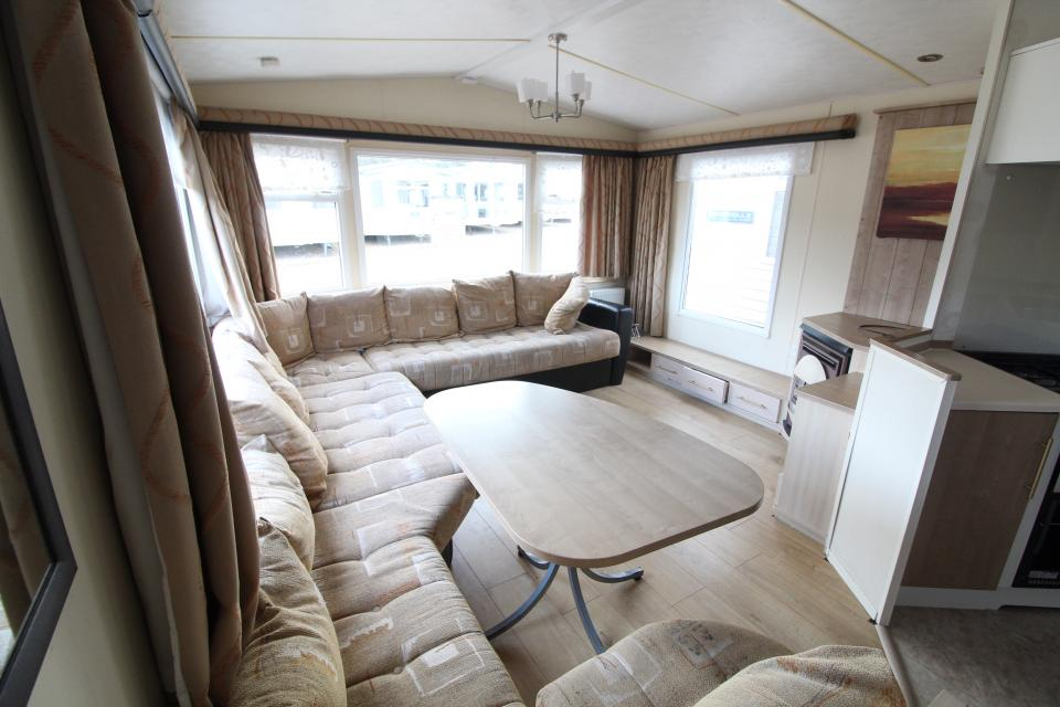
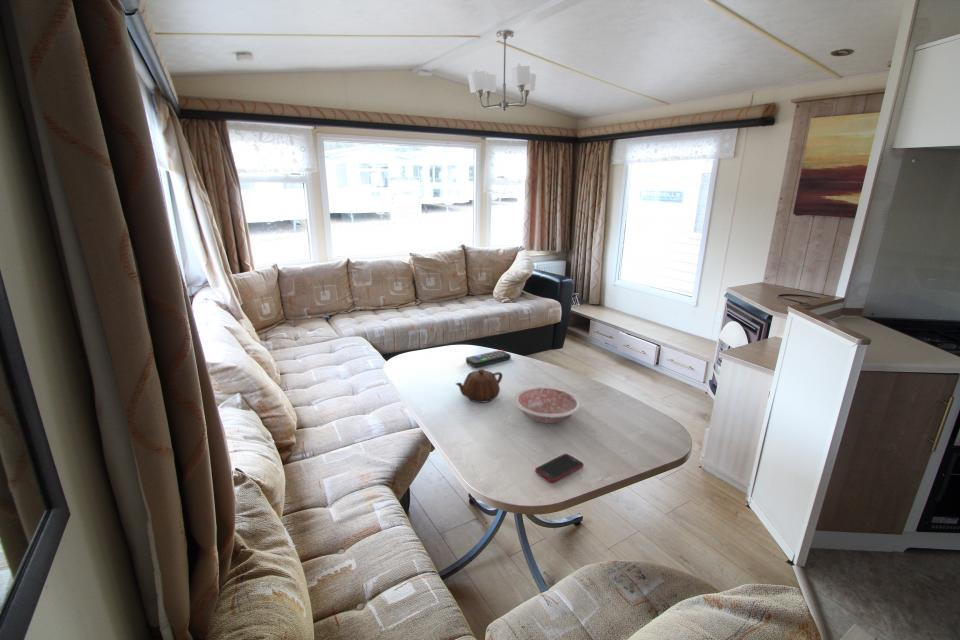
+ remote control [465,349,512,368]
+ bowl [513,386,582,424]
+ cell phone [534,453,584,483]
+ teapot [455,368,504,404]
